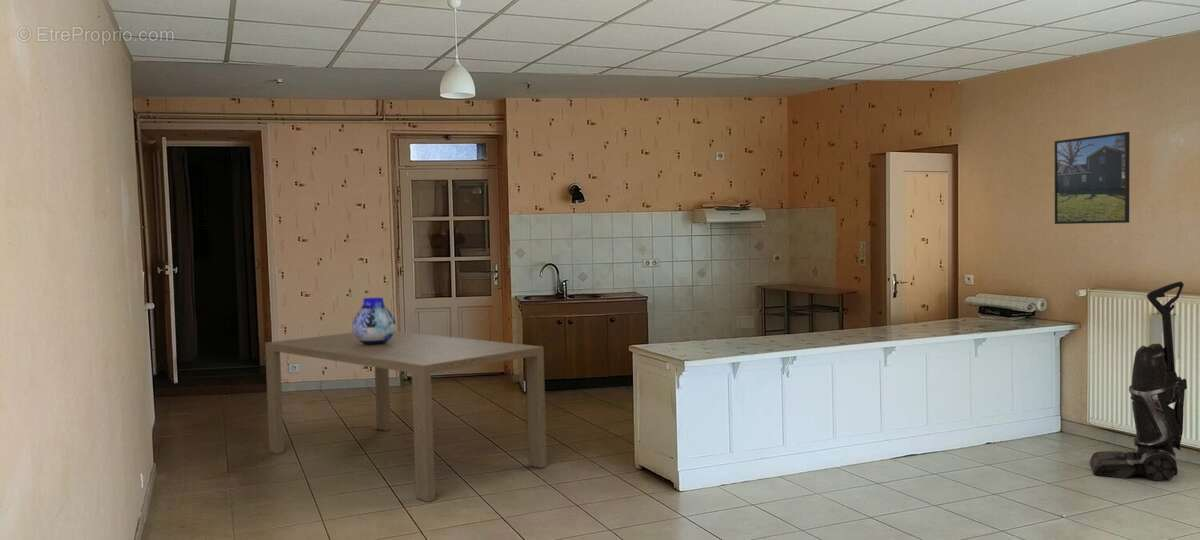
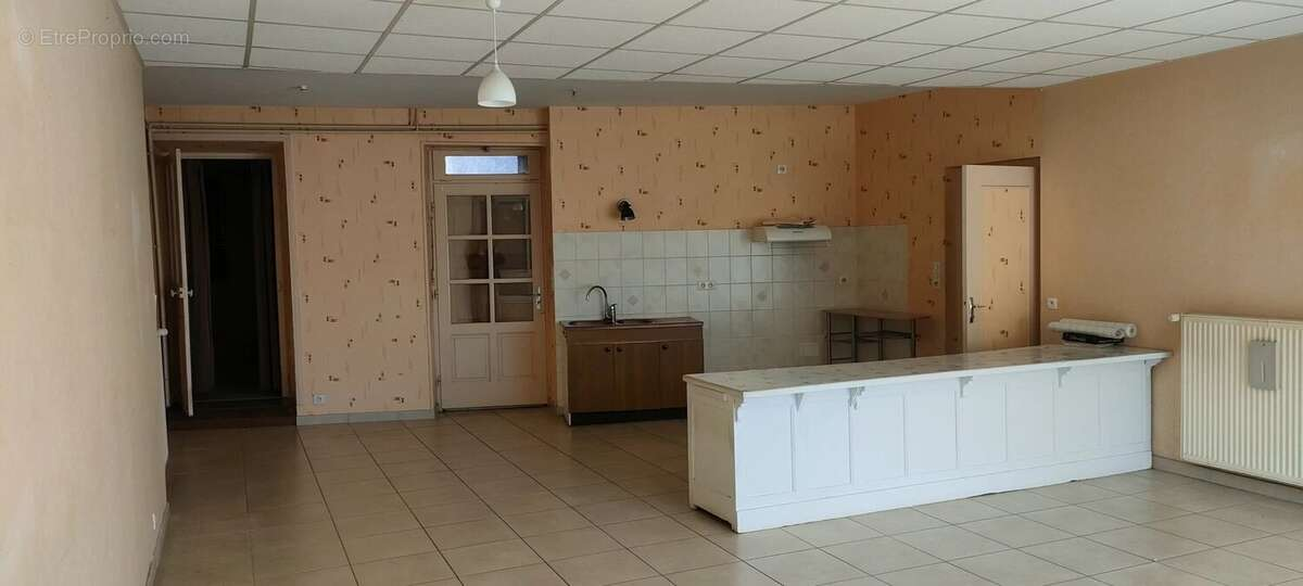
- dining table [264,330,548,503]
- vase [351,297,397,345]
- vacuum cleaner [1089,281,1188,482]
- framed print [1054,131,1131,225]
